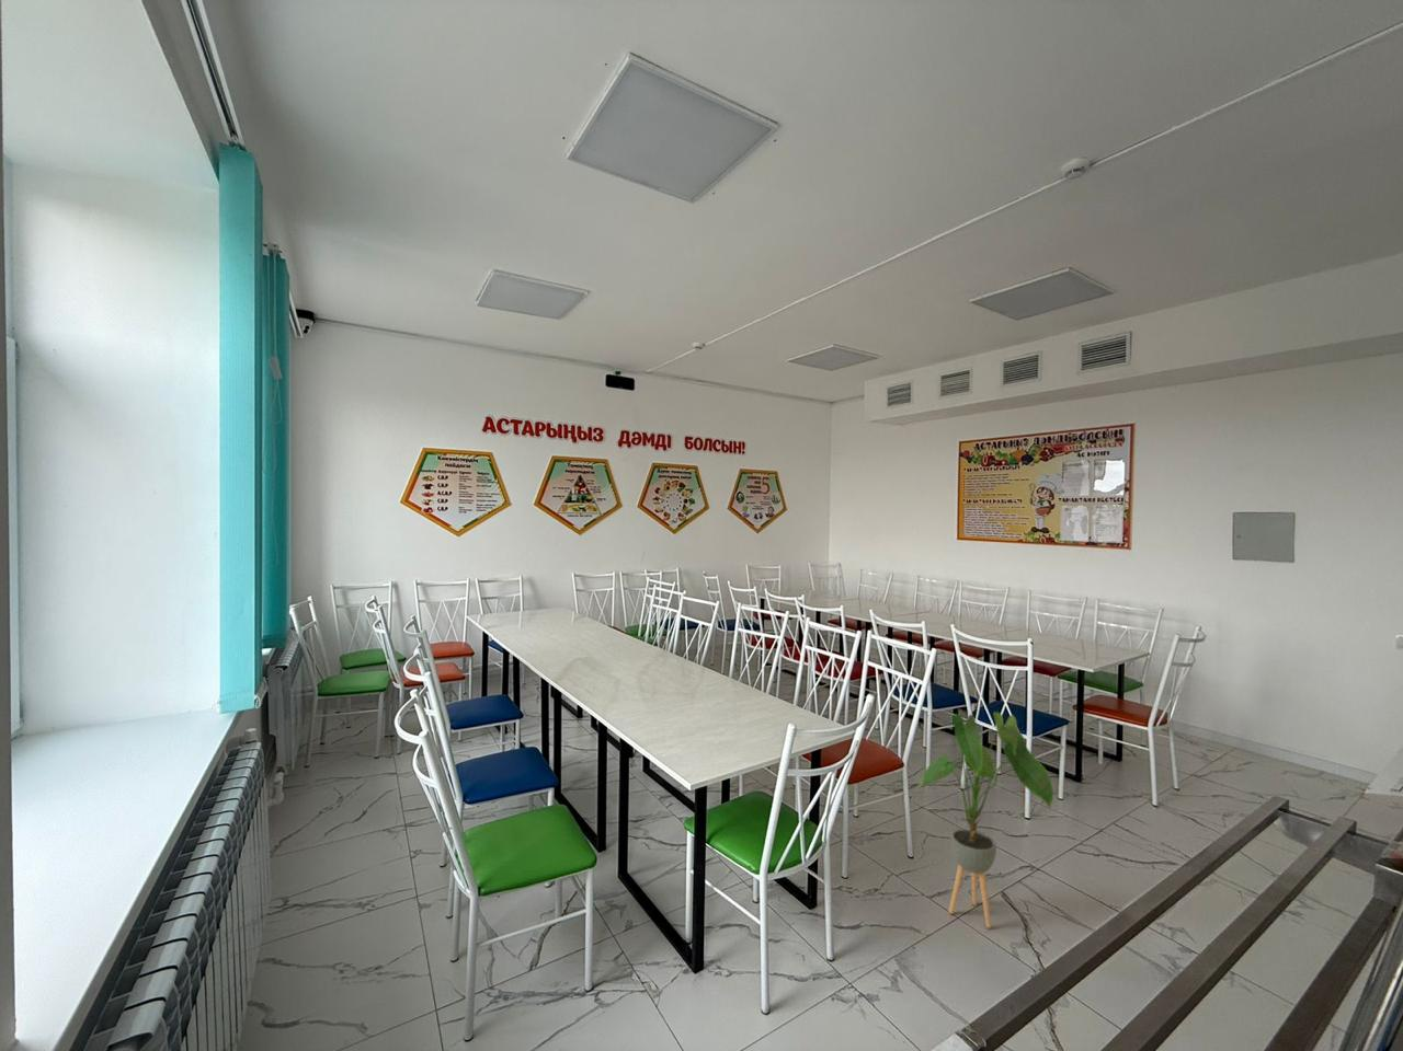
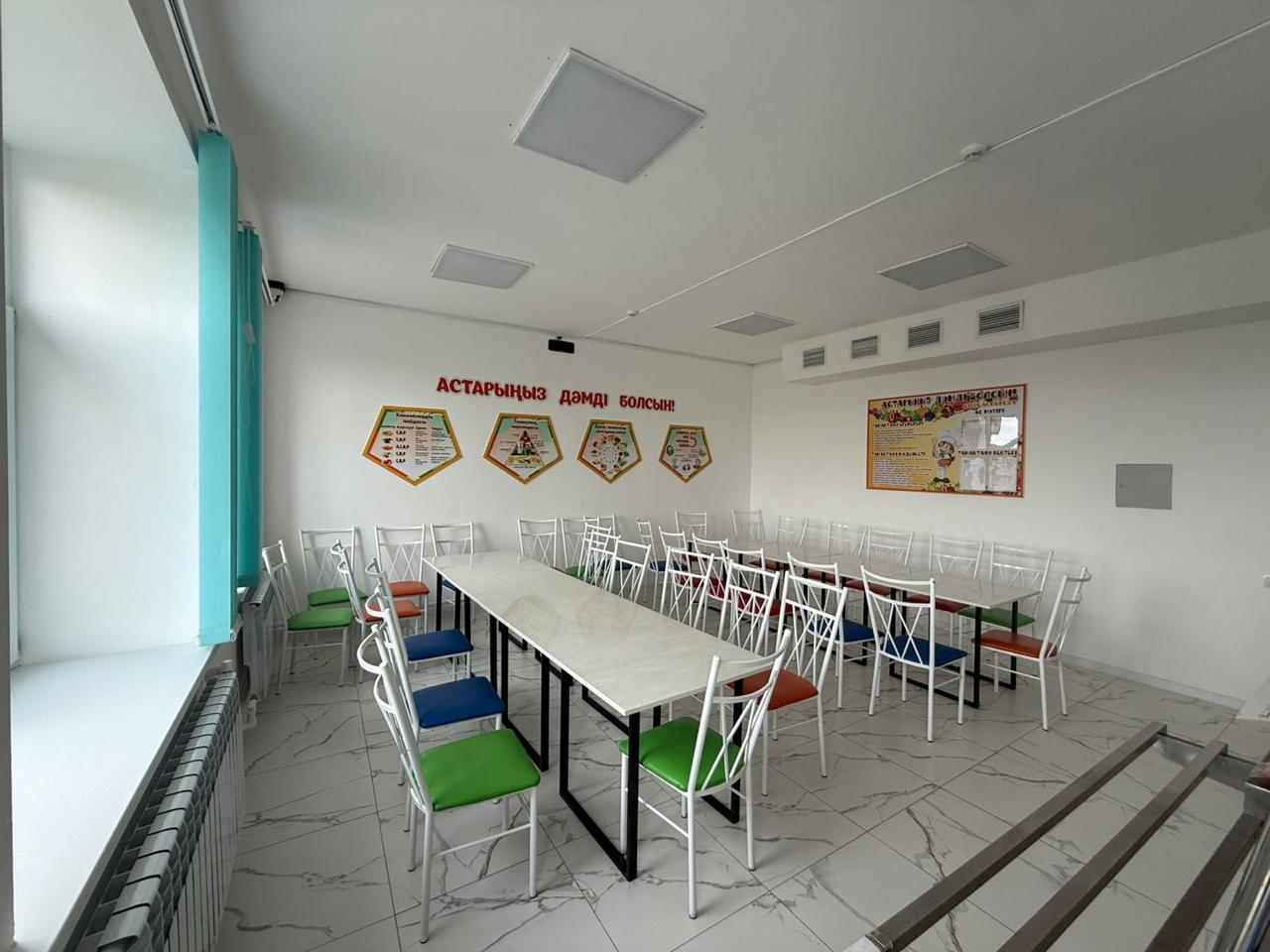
- house plant [916,711,1054,928]
